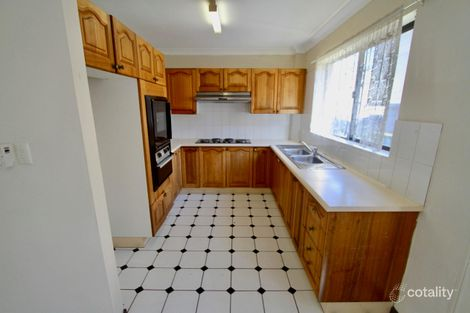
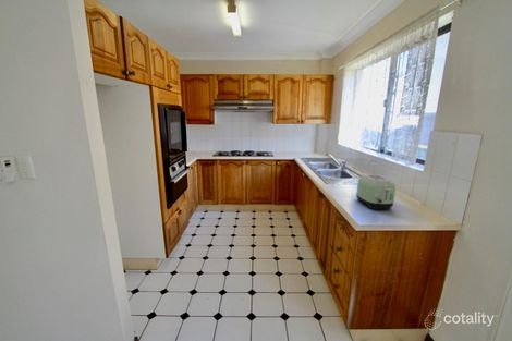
+ toaster [355,173,397,210]
